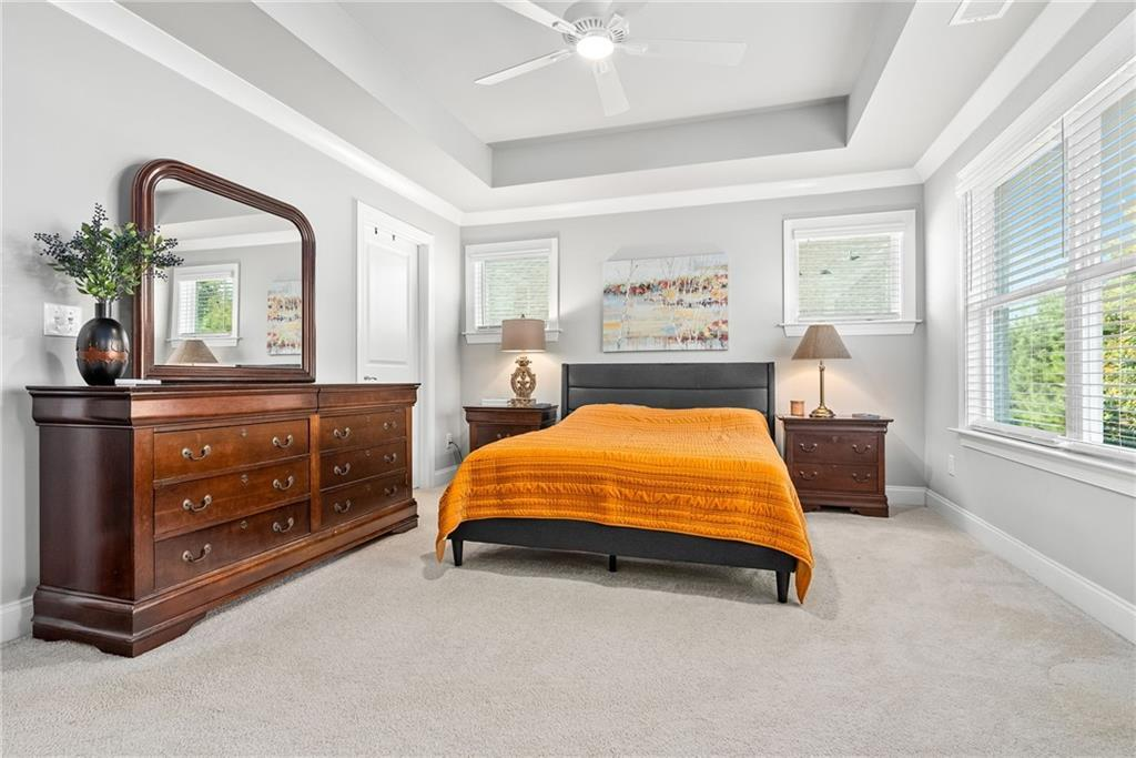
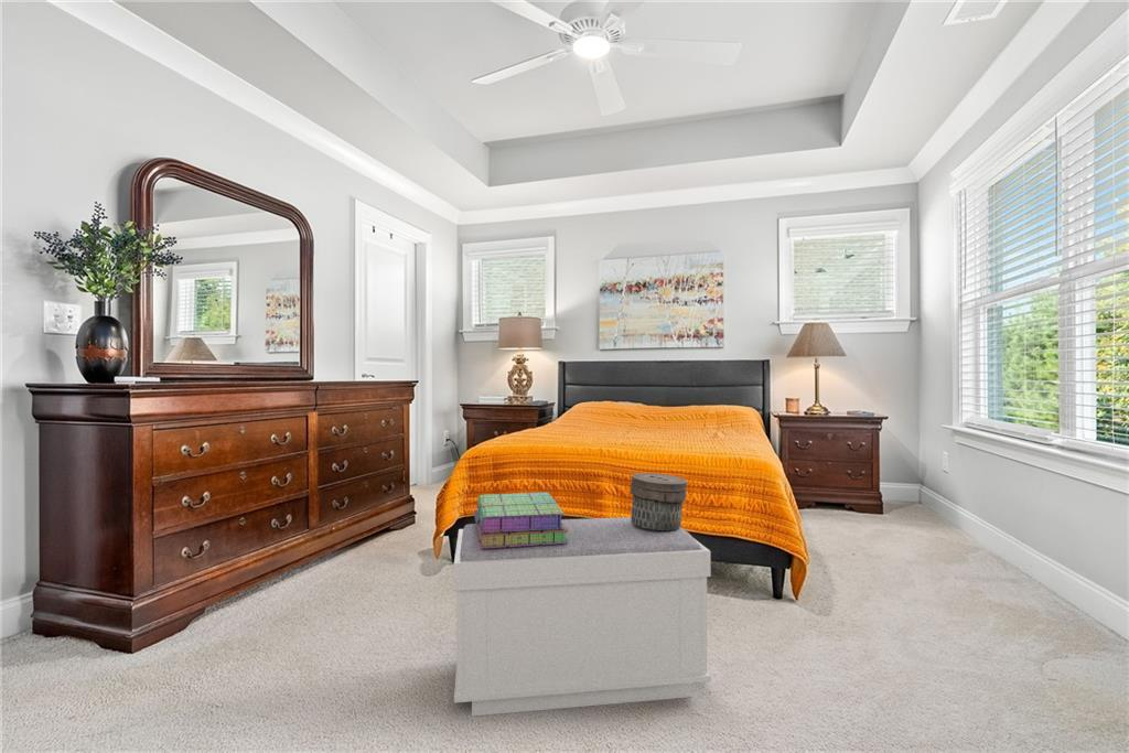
+ stack of books [473,492,569,548]
+ decorative box [630,472,688,530]
+ bench [453,516,712,718]
